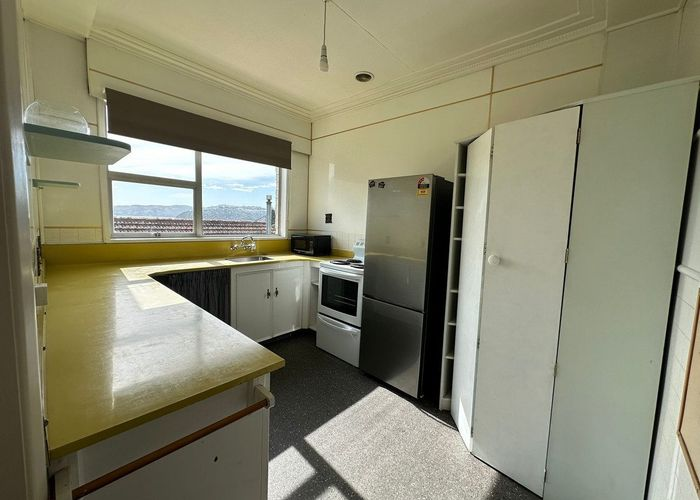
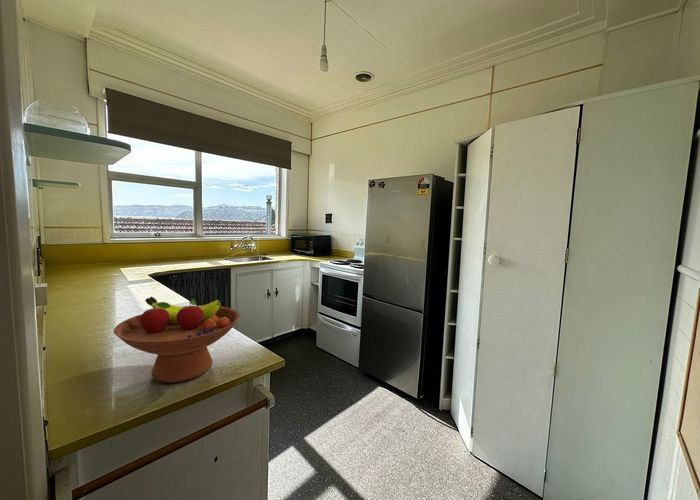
+ fruit bowl [113,296,241,384]
